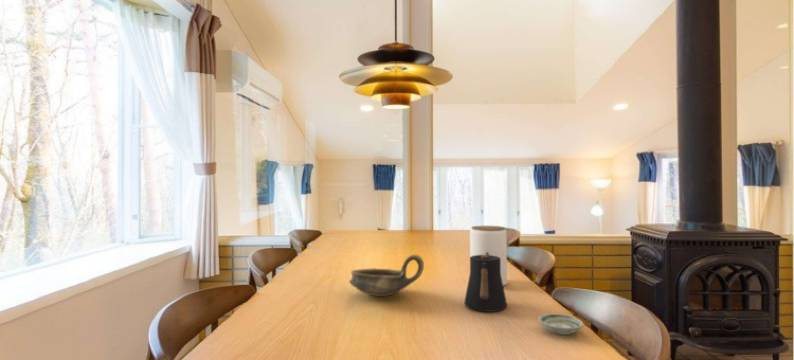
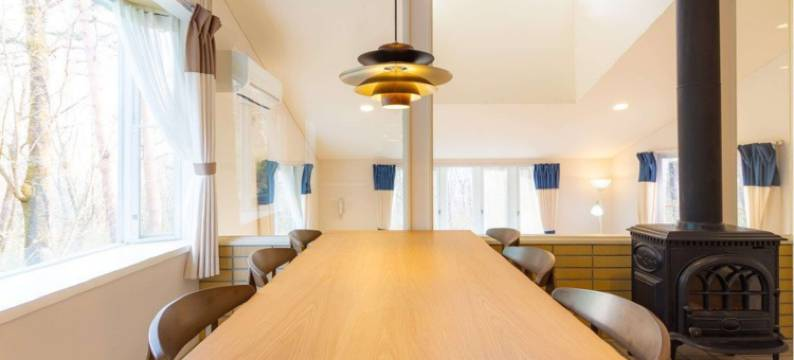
- kettle [464,252,508,313]
- saucer [537,313,585,336]
- jar [469,225,508,286]
- oil lamp [348,253,425,297]
